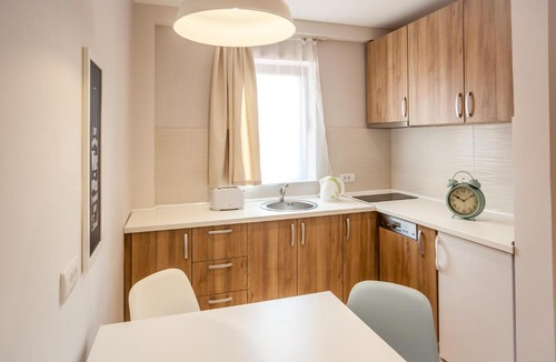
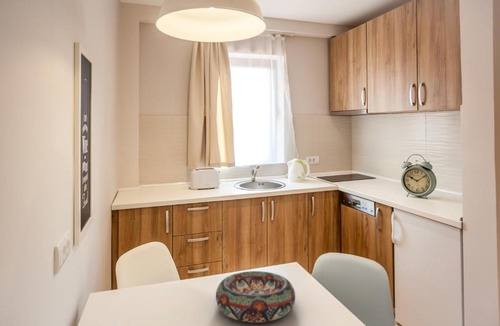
+ decorative bowl [215,270,296,324]
